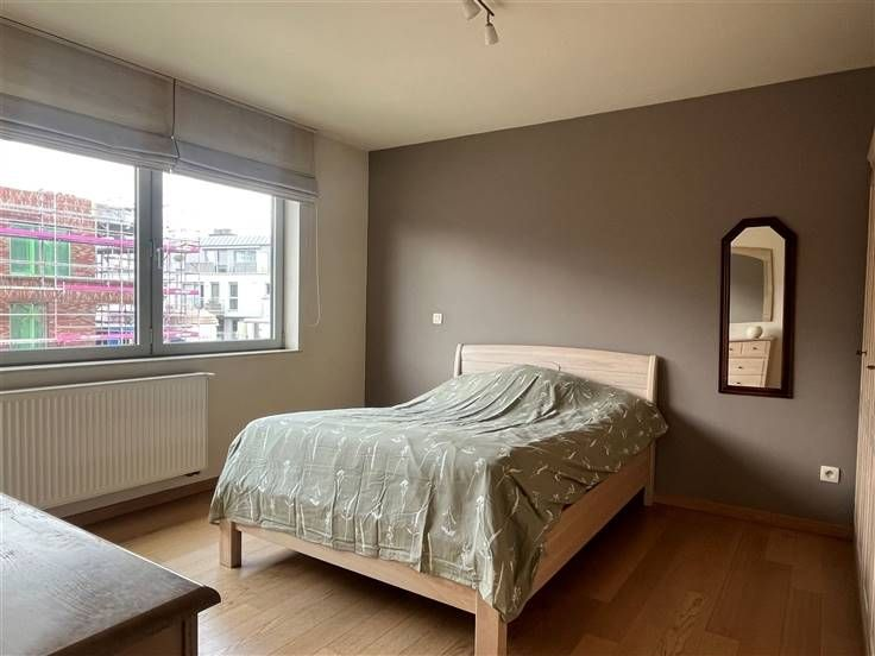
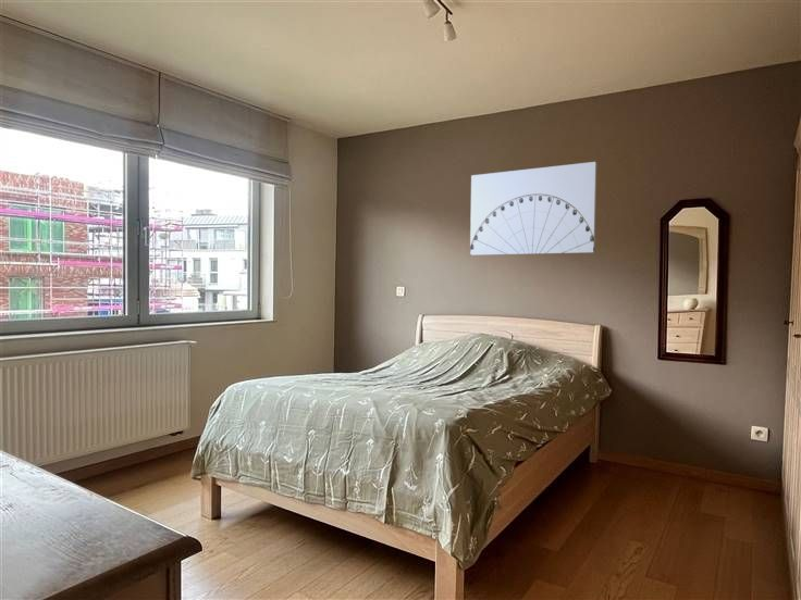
+ wall art [469,161,597,257]
